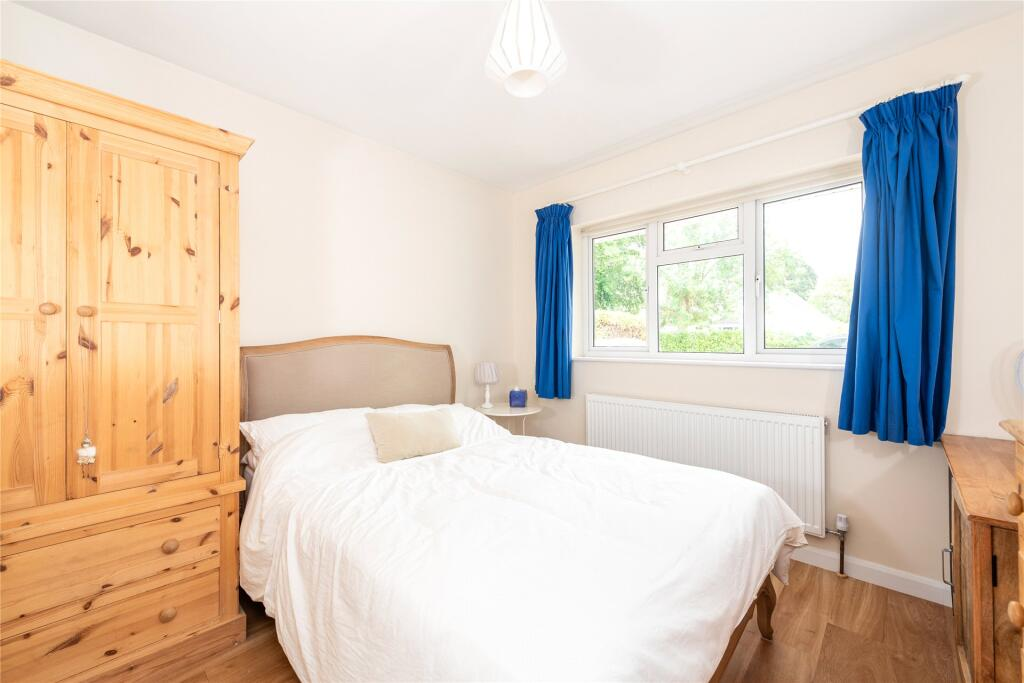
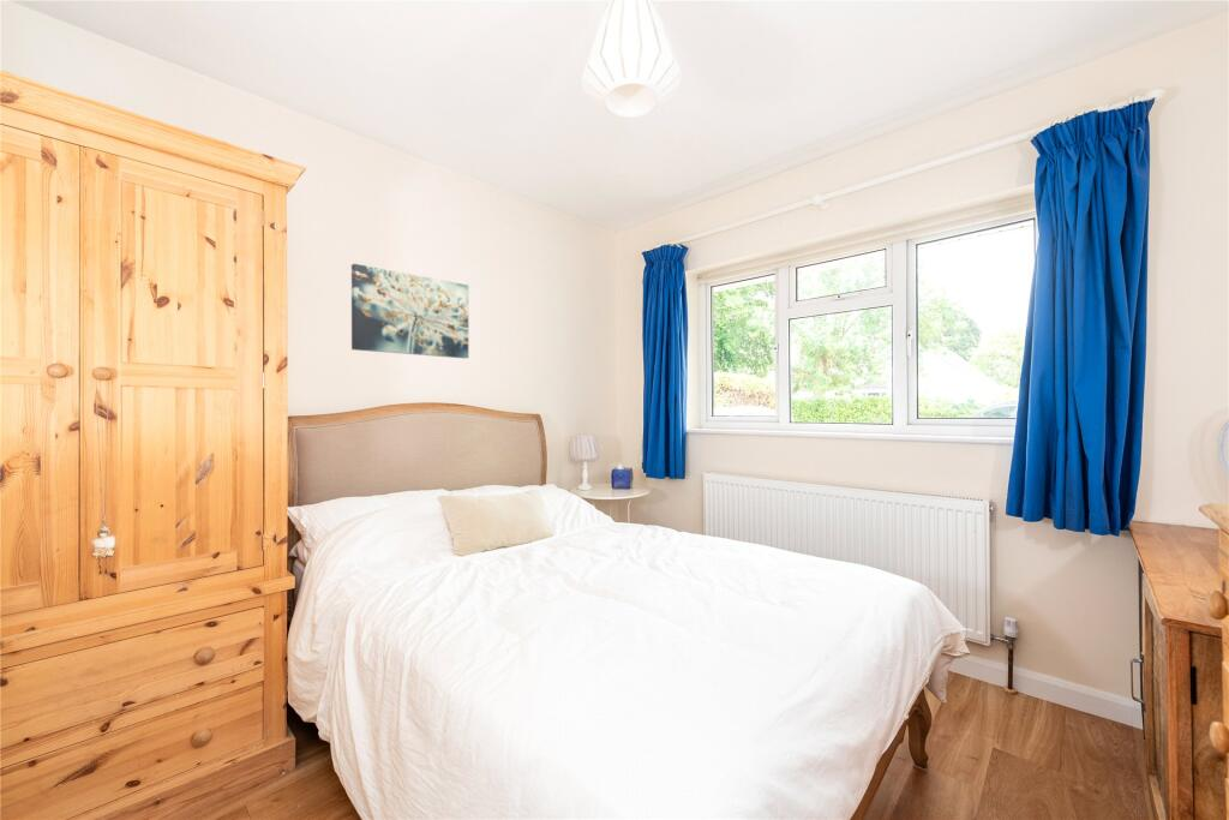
+ wall art [350,263,469,360]
